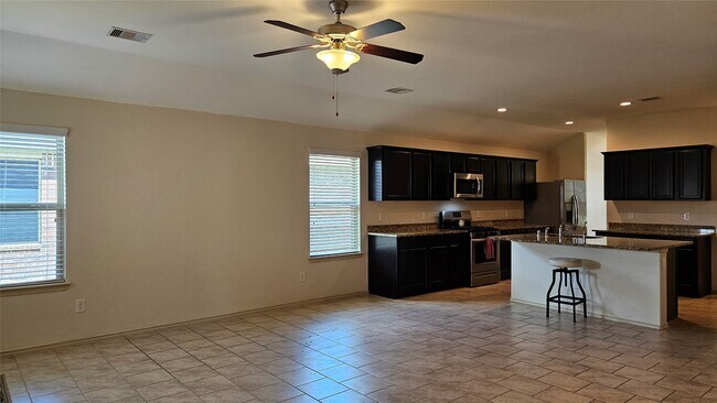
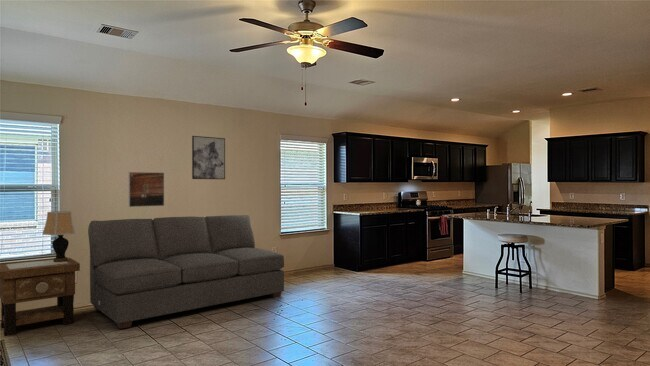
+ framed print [127,171,165,208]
+ wall art [191,135,226,180]
+ sofa [87,214,285,330]
+ table lamp [42,210,76,262]
+ side table [0,257,81,337]
